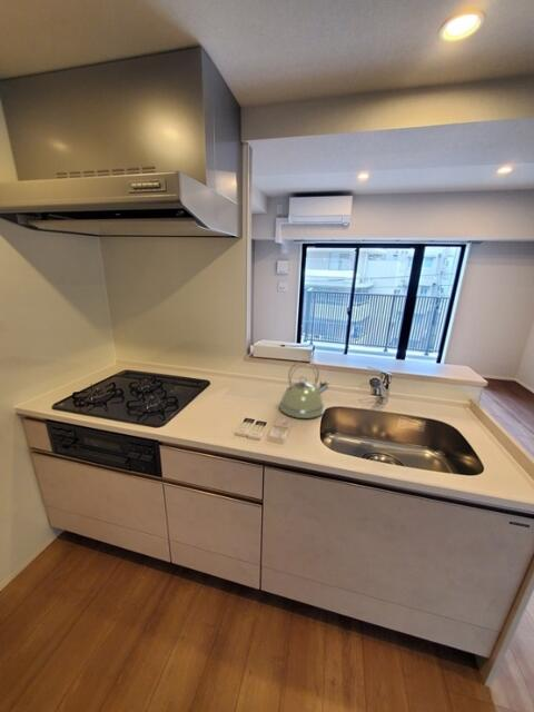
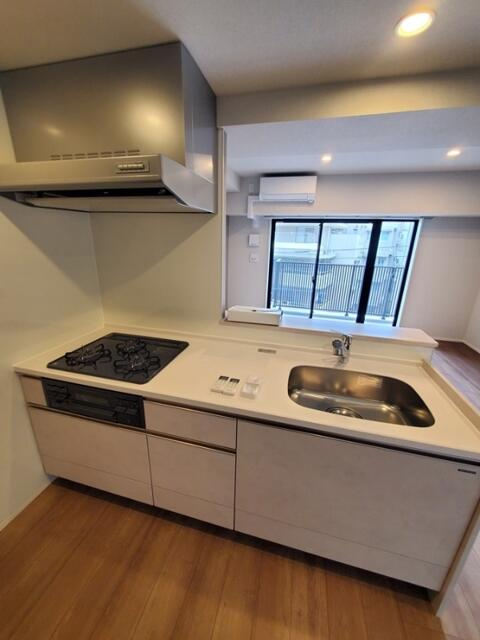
- kettle [278,358,330,419]
